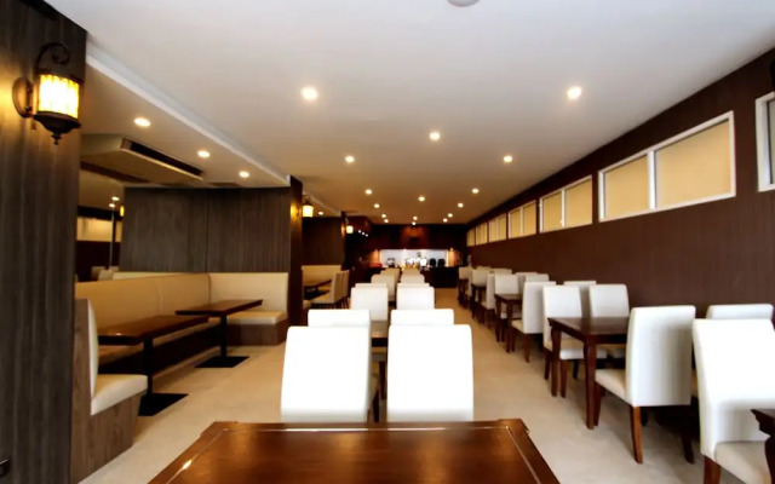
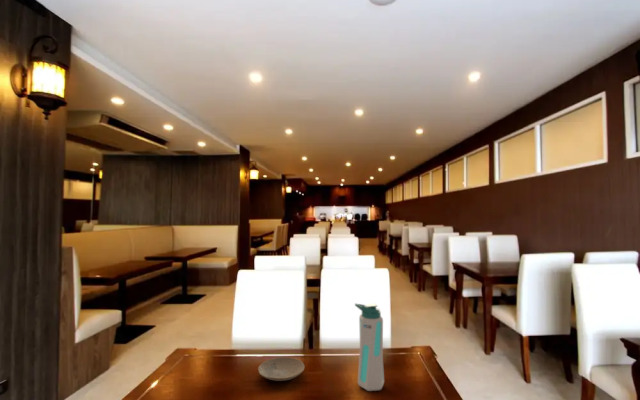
+ plate [257,356,306,382]
+ water bottle [354,303,385,392]
